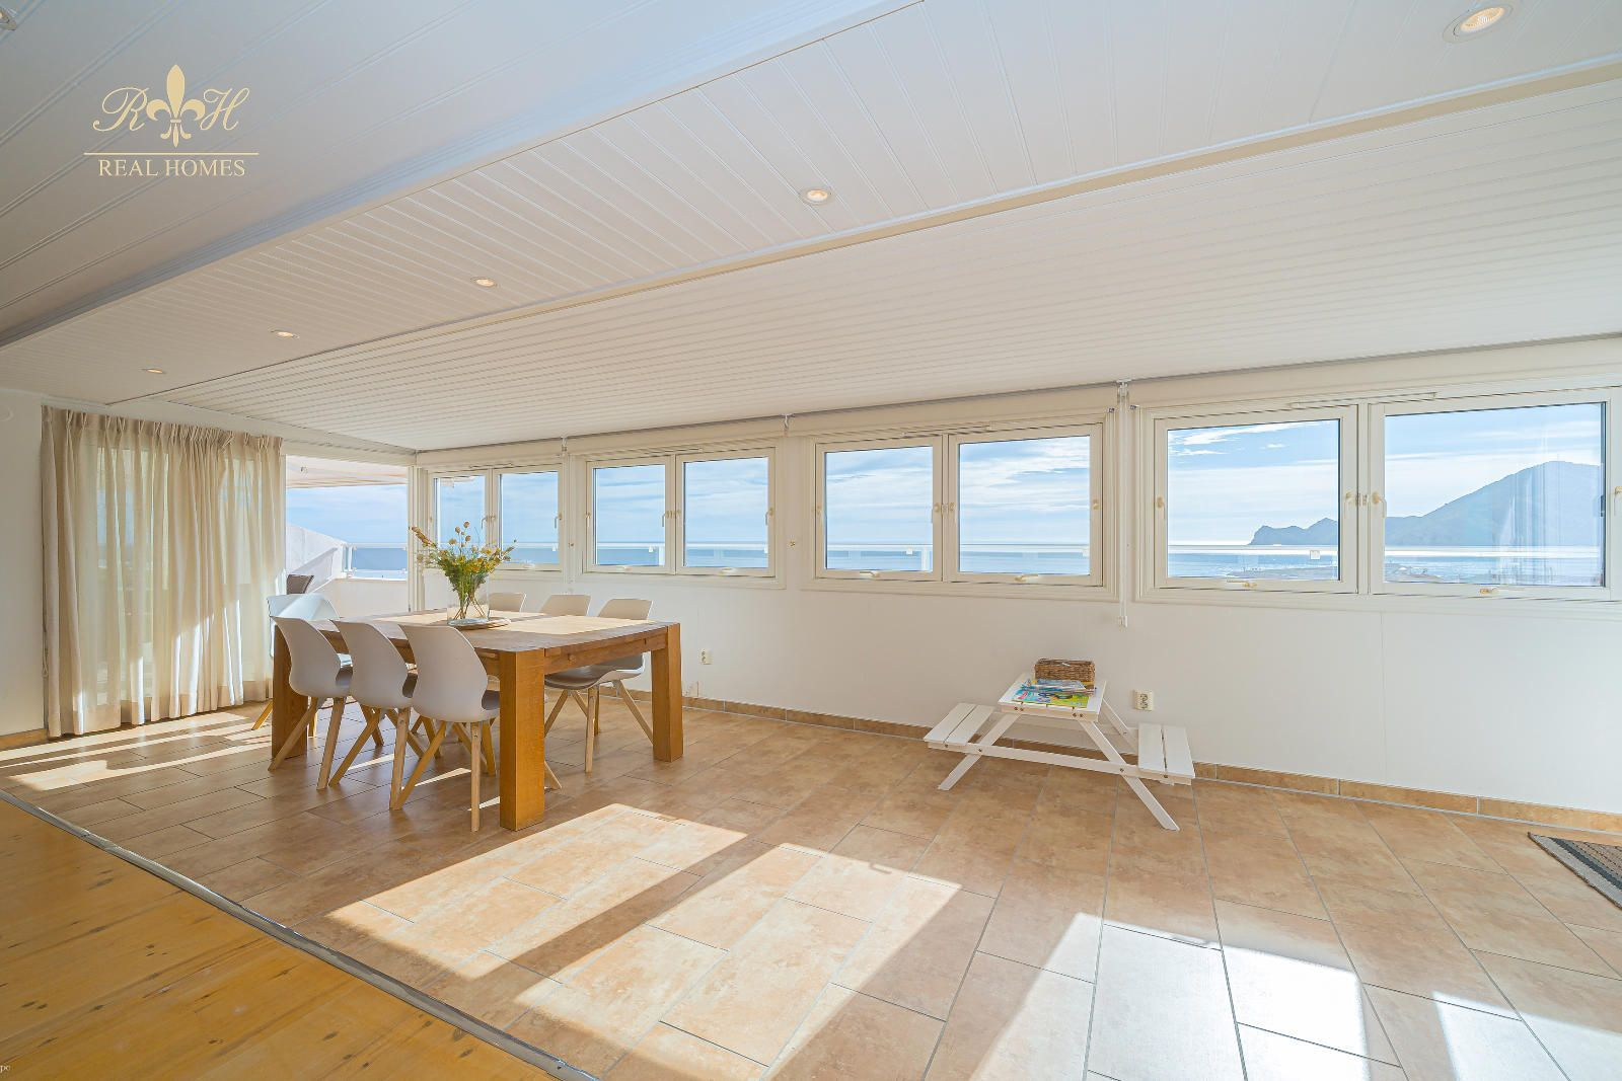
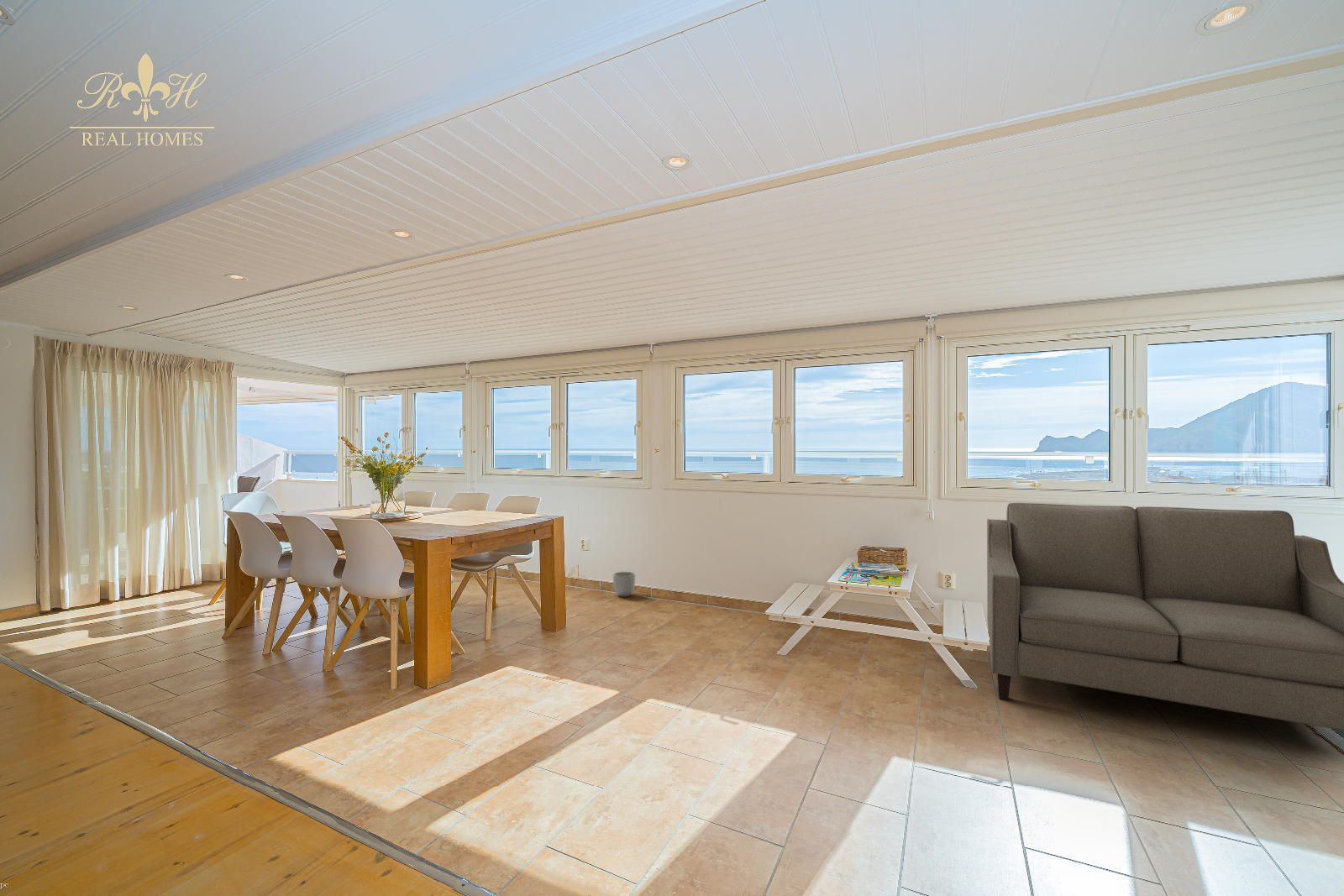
+ sofa [986,502,1344,731]
+ planter [612,571,636,598]
